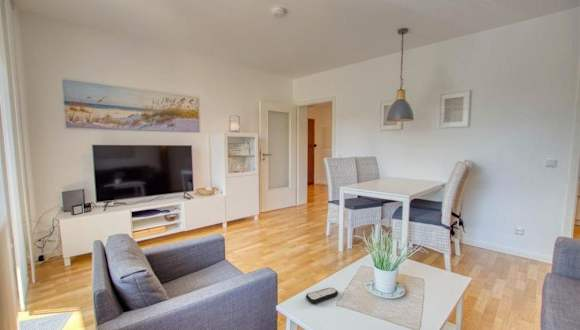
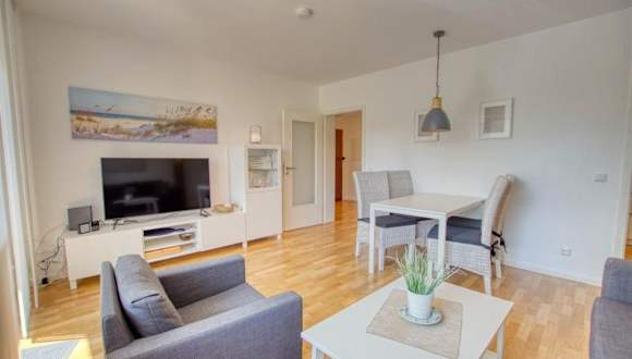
- remote control [305,287,339,305]
